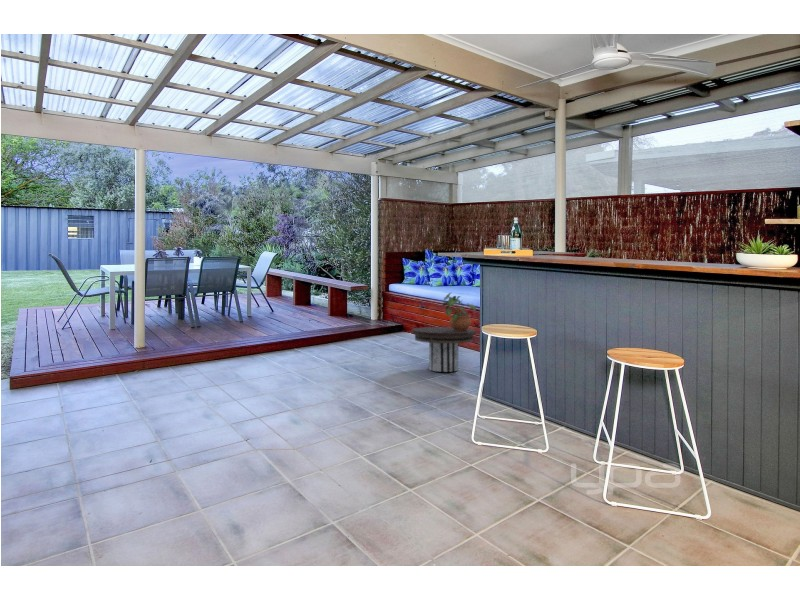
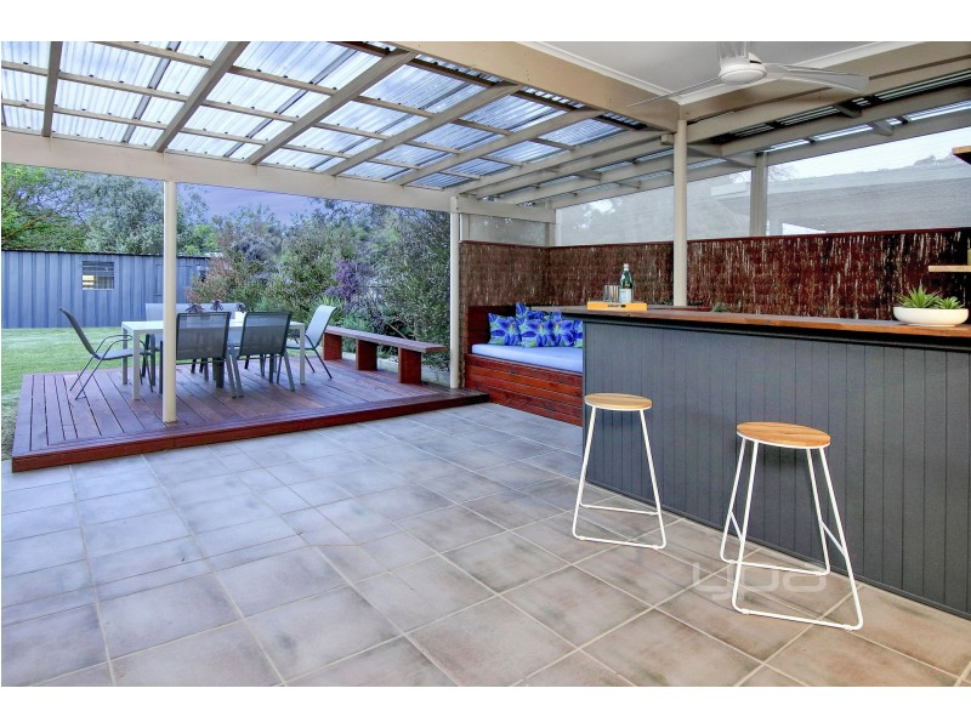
- side table [411,326,478,373]
- potted plant [442,292,477,331]
